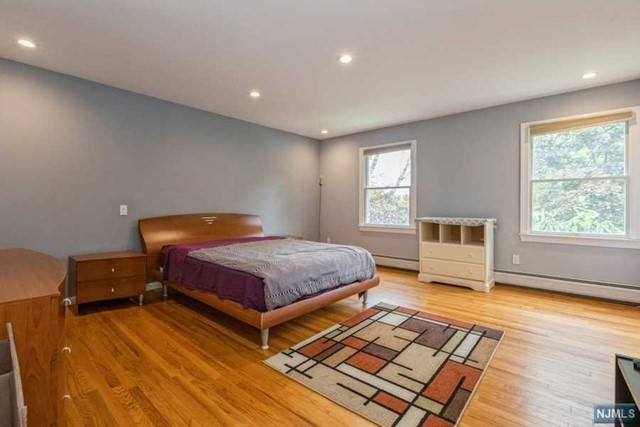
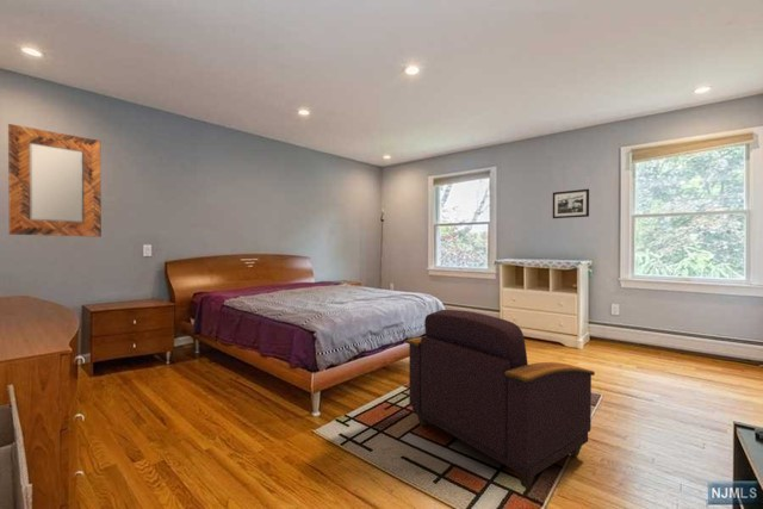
+ home mirror [7,123,103,238]
+ picture frame [552,188,590,219]
+ armchair [405,309,596,490]
